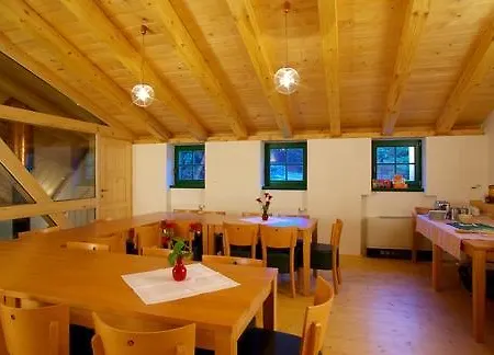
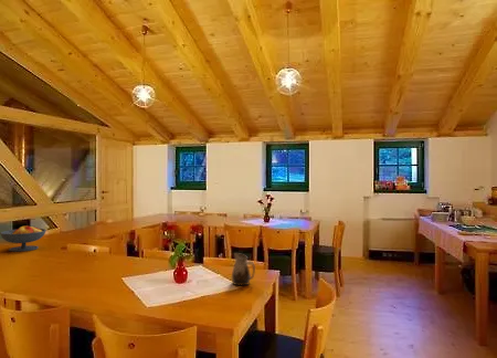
+ fruit bowl [0,224,47,253]
+ pitcher [231,252,256,286]
